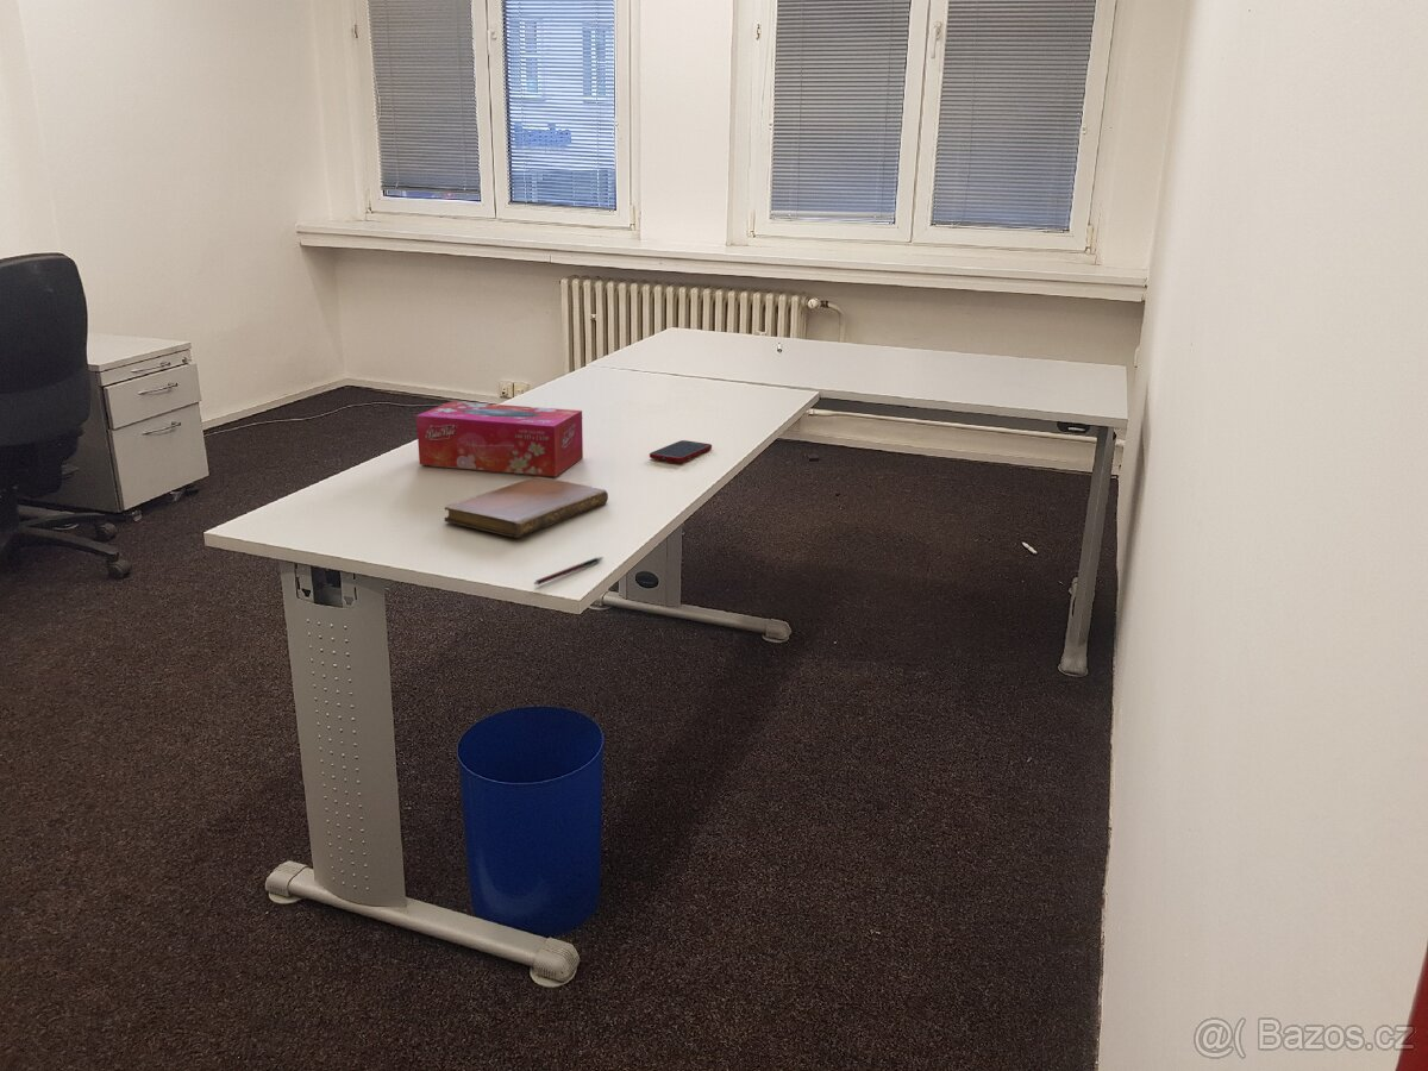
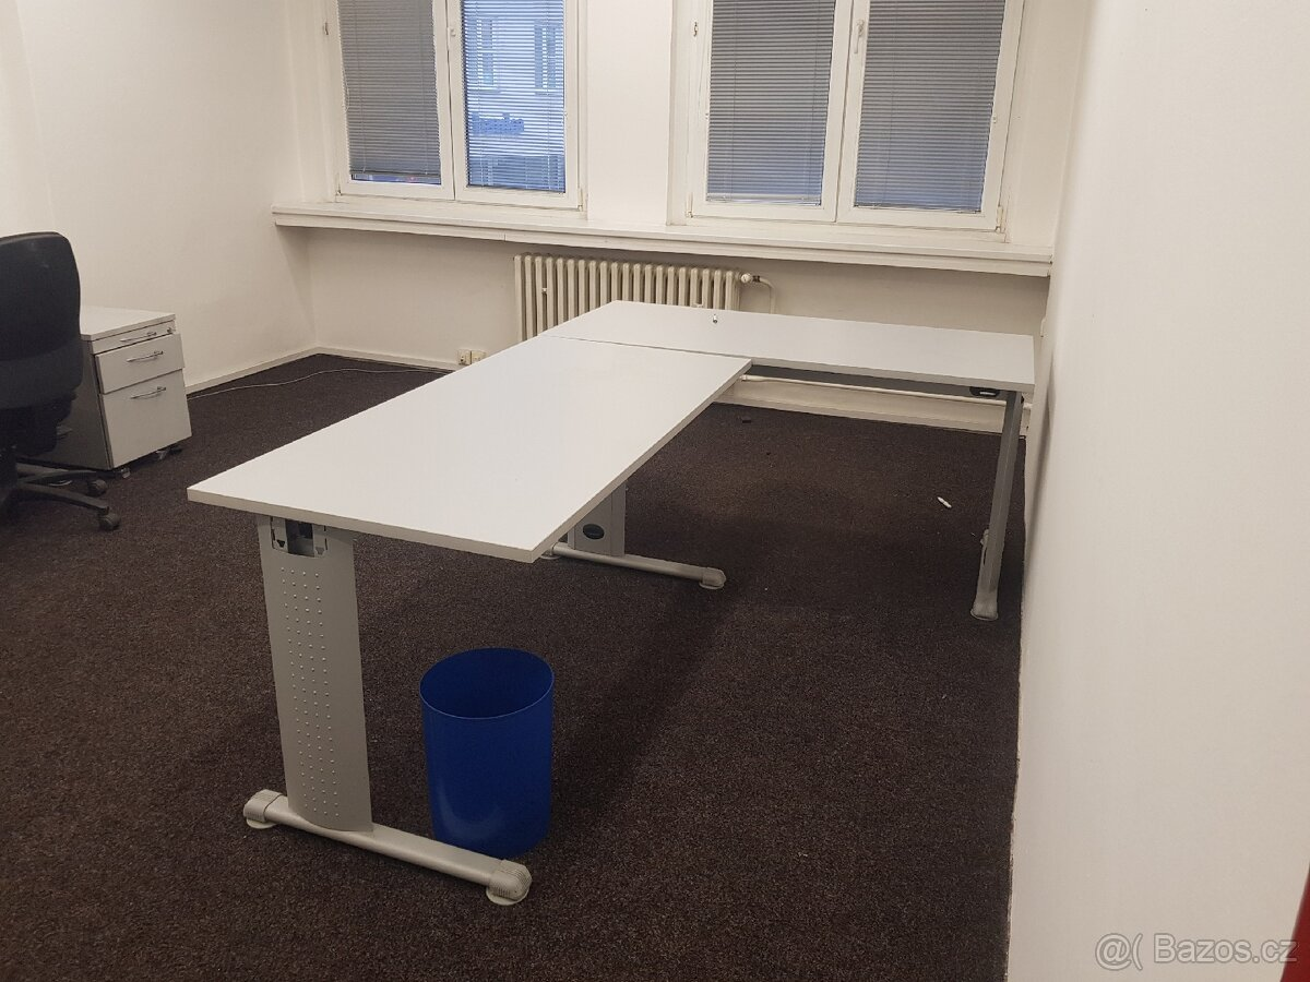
- cell phone [649,439,713,463]
- notebook [444,476,609,539]
- tissue box [415,400,584,477]
- pen [533,556,605,585]
